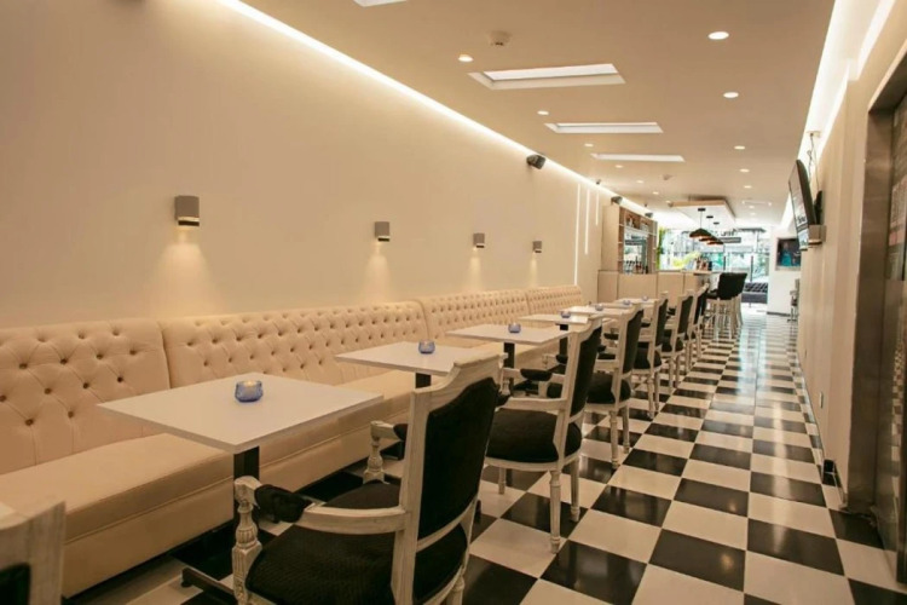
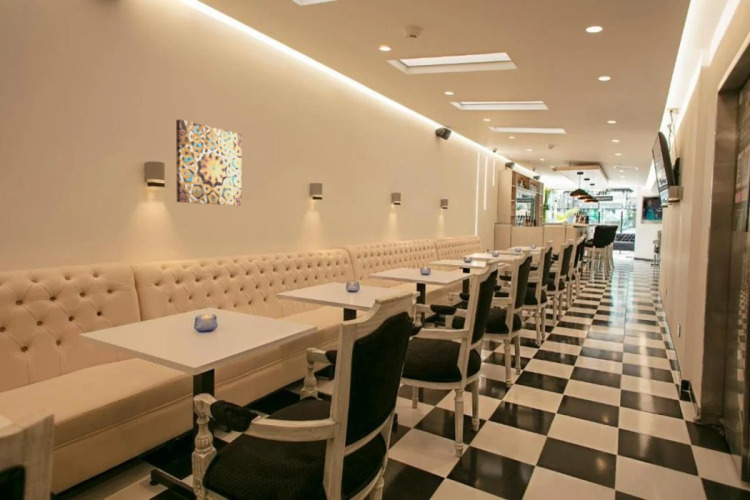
+ wall art [175,118,243,207]
